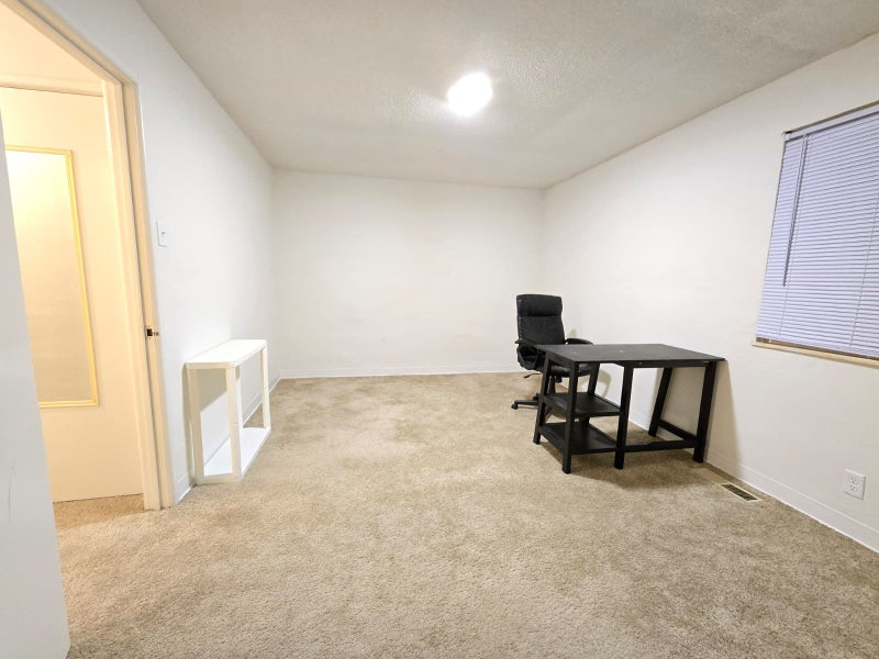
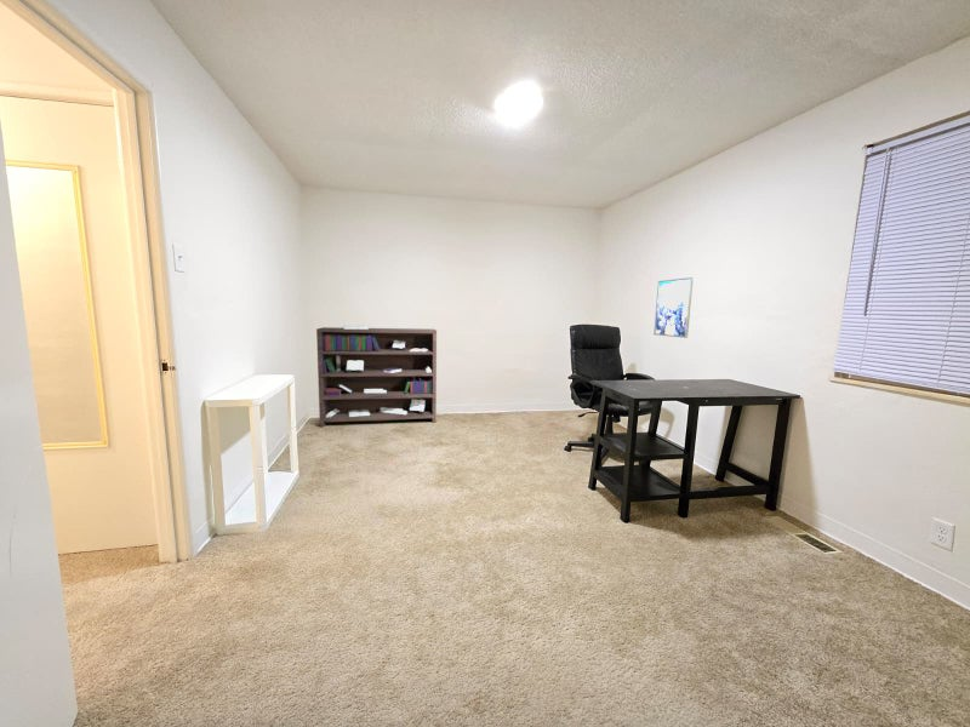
+ bookshelf [315,325,438,428]
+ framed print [654,276,695,339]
